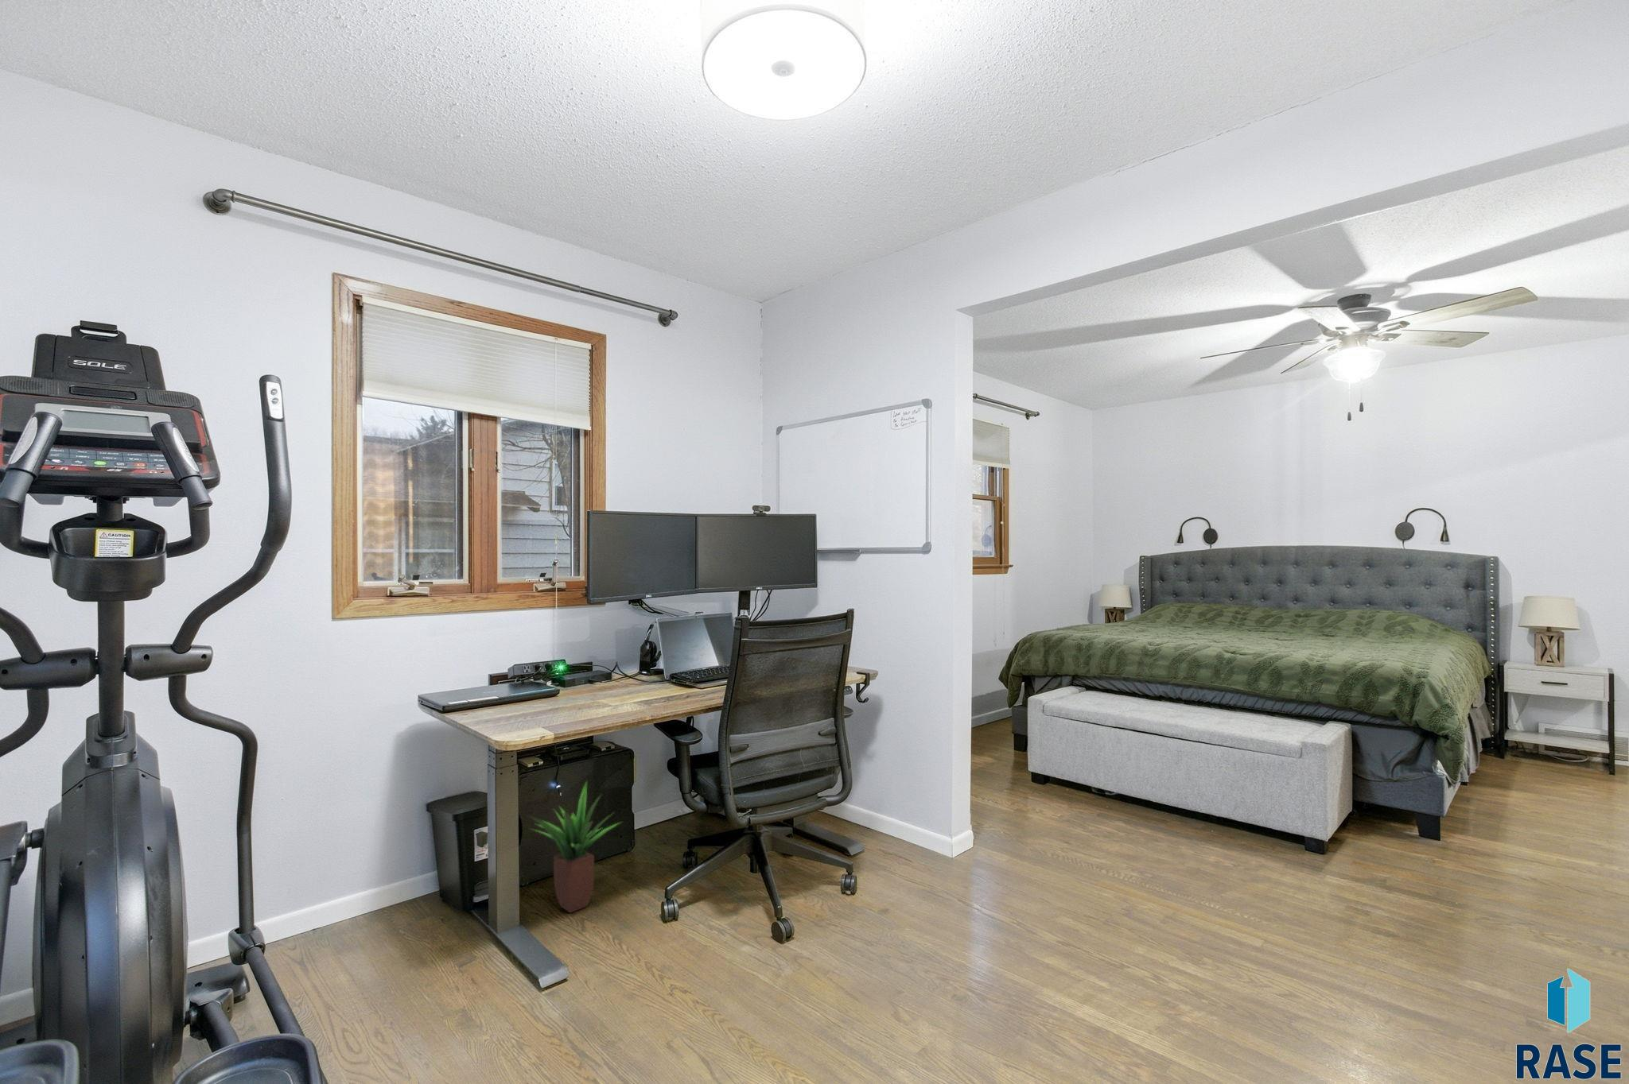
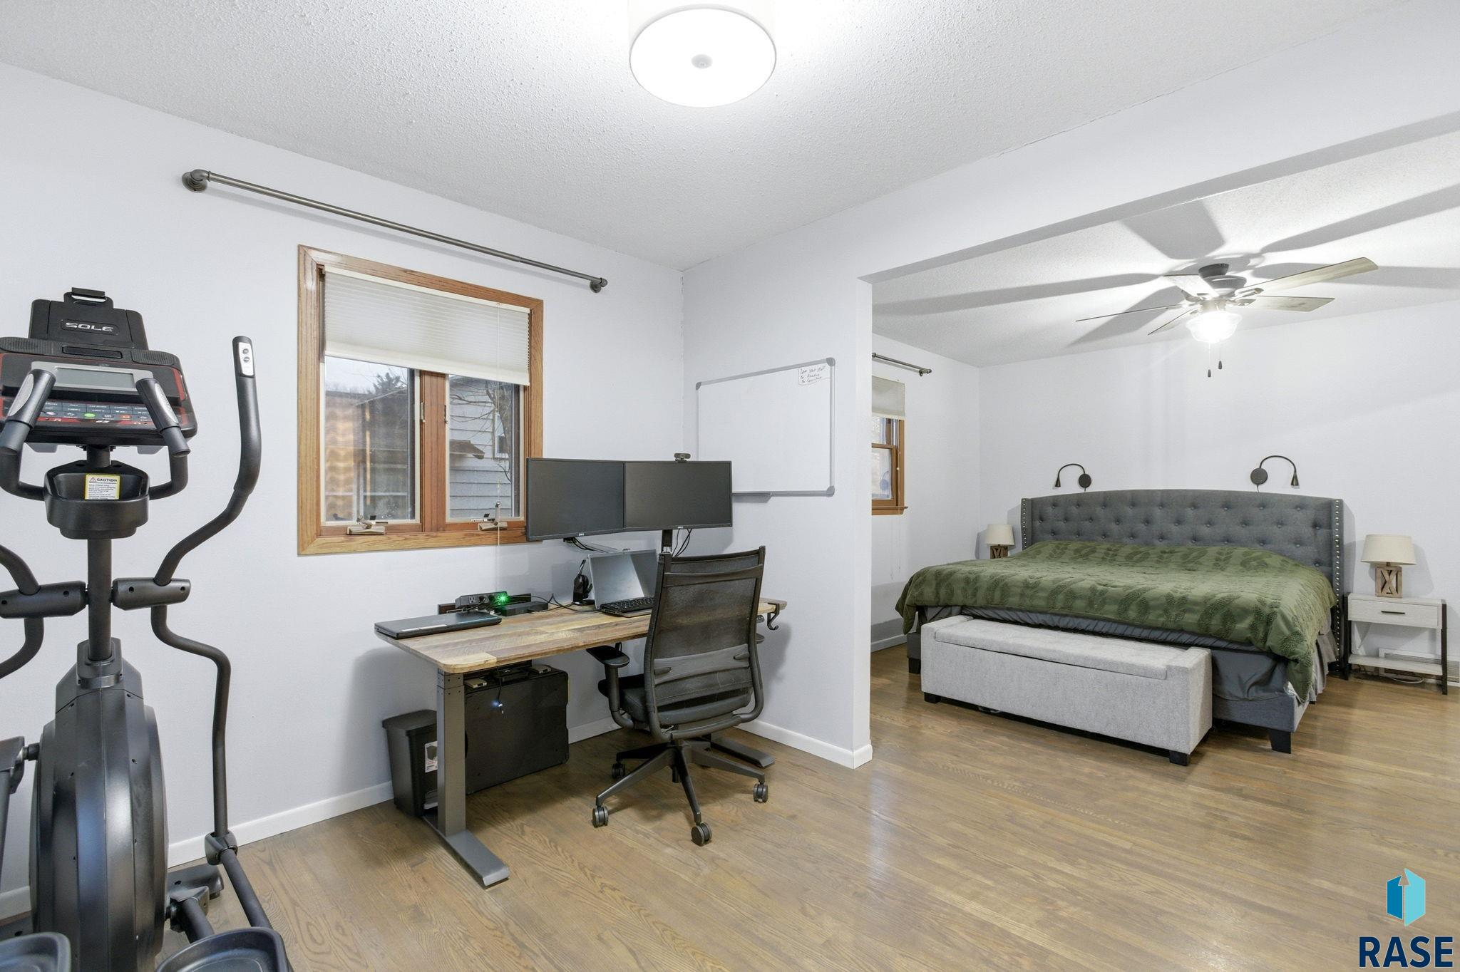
- potted plant [528,780,623,913]
